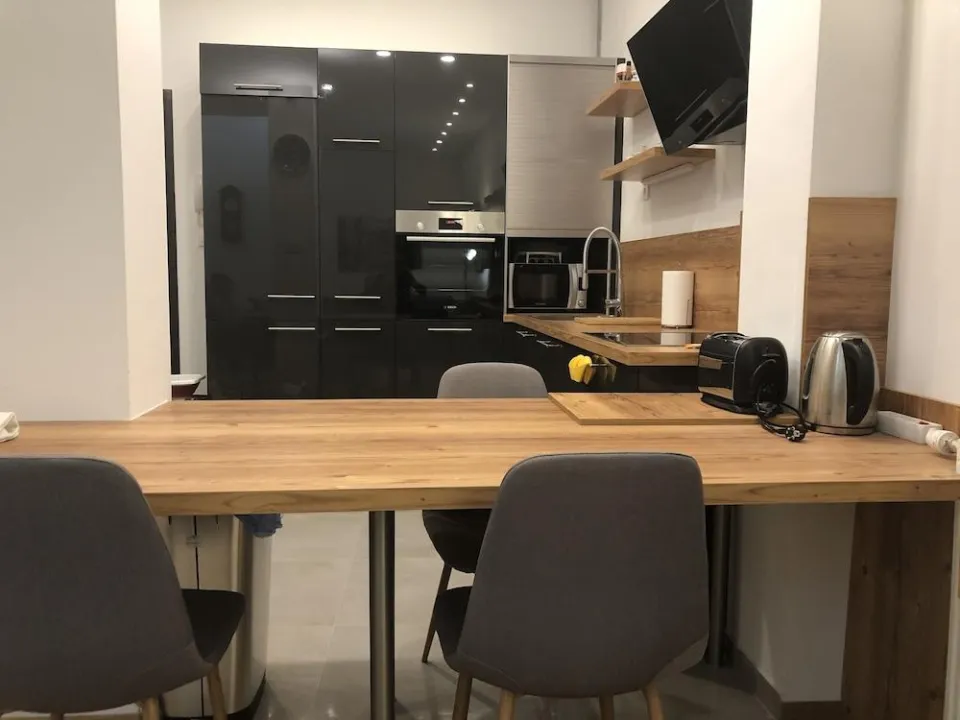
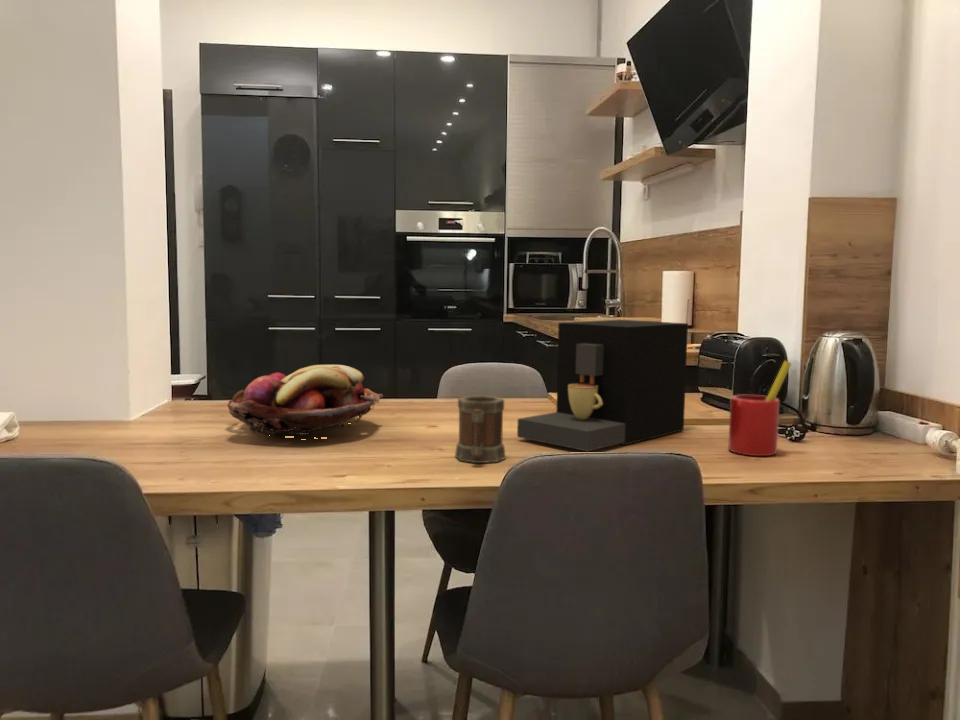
+ fruit basket [226,364,384,440]
+ coffee maker [516,319,689,452]
+ straw [727,360,793,457]
+ mug [454,395,507,464]
